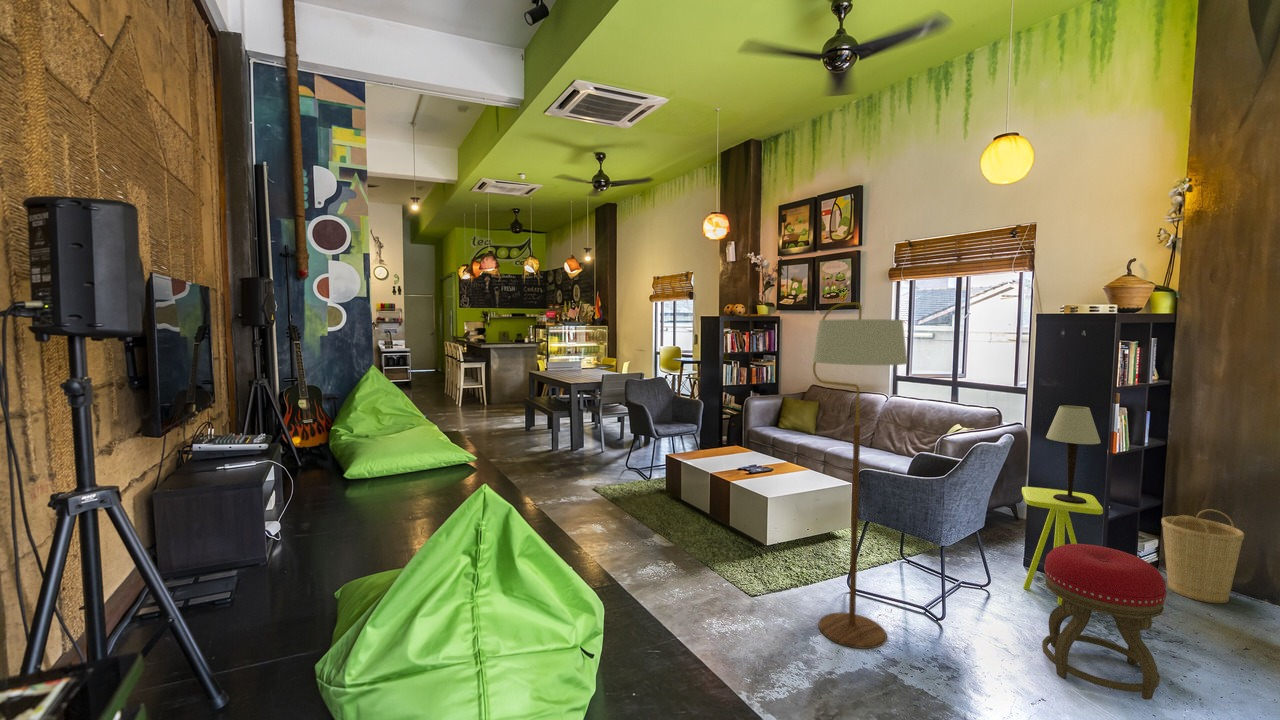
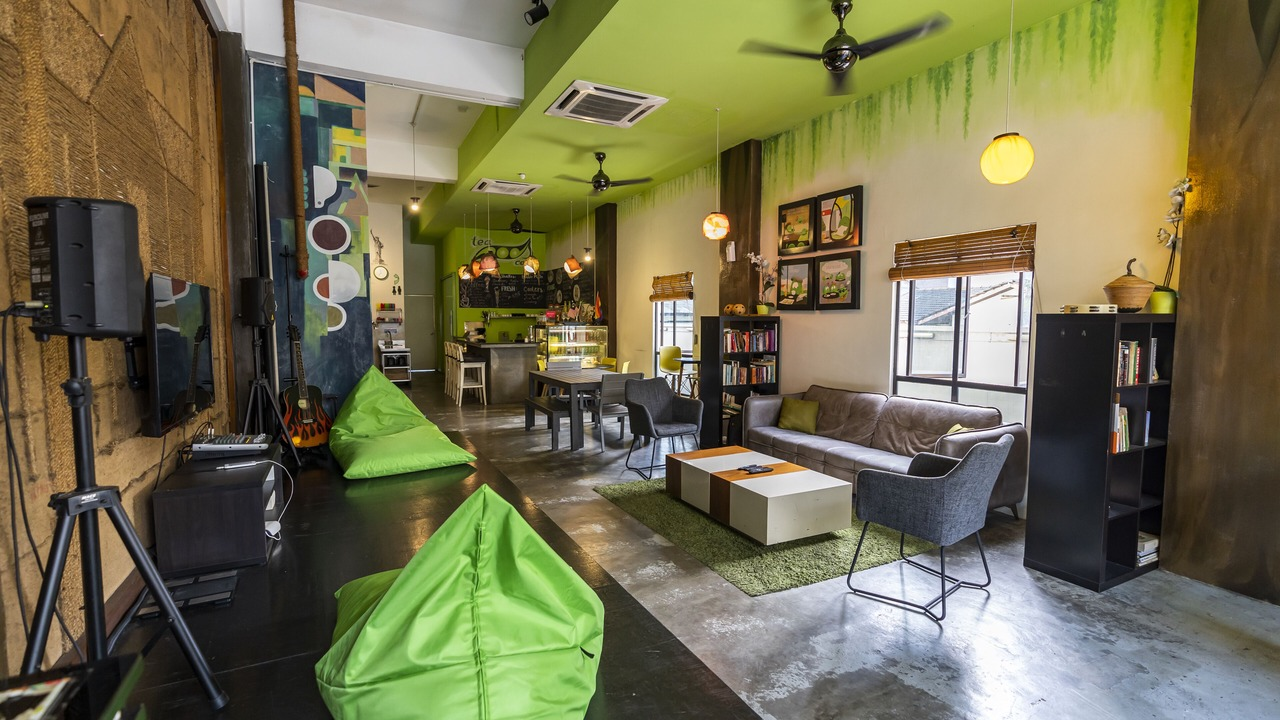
- table lamp [1045,405,1102,504]
- basket [1161,508,1245,604]
- stool [1041,543,1167,701]
- side table [1021,486,1104,606]
- floor lamp [812,301,908,650]
